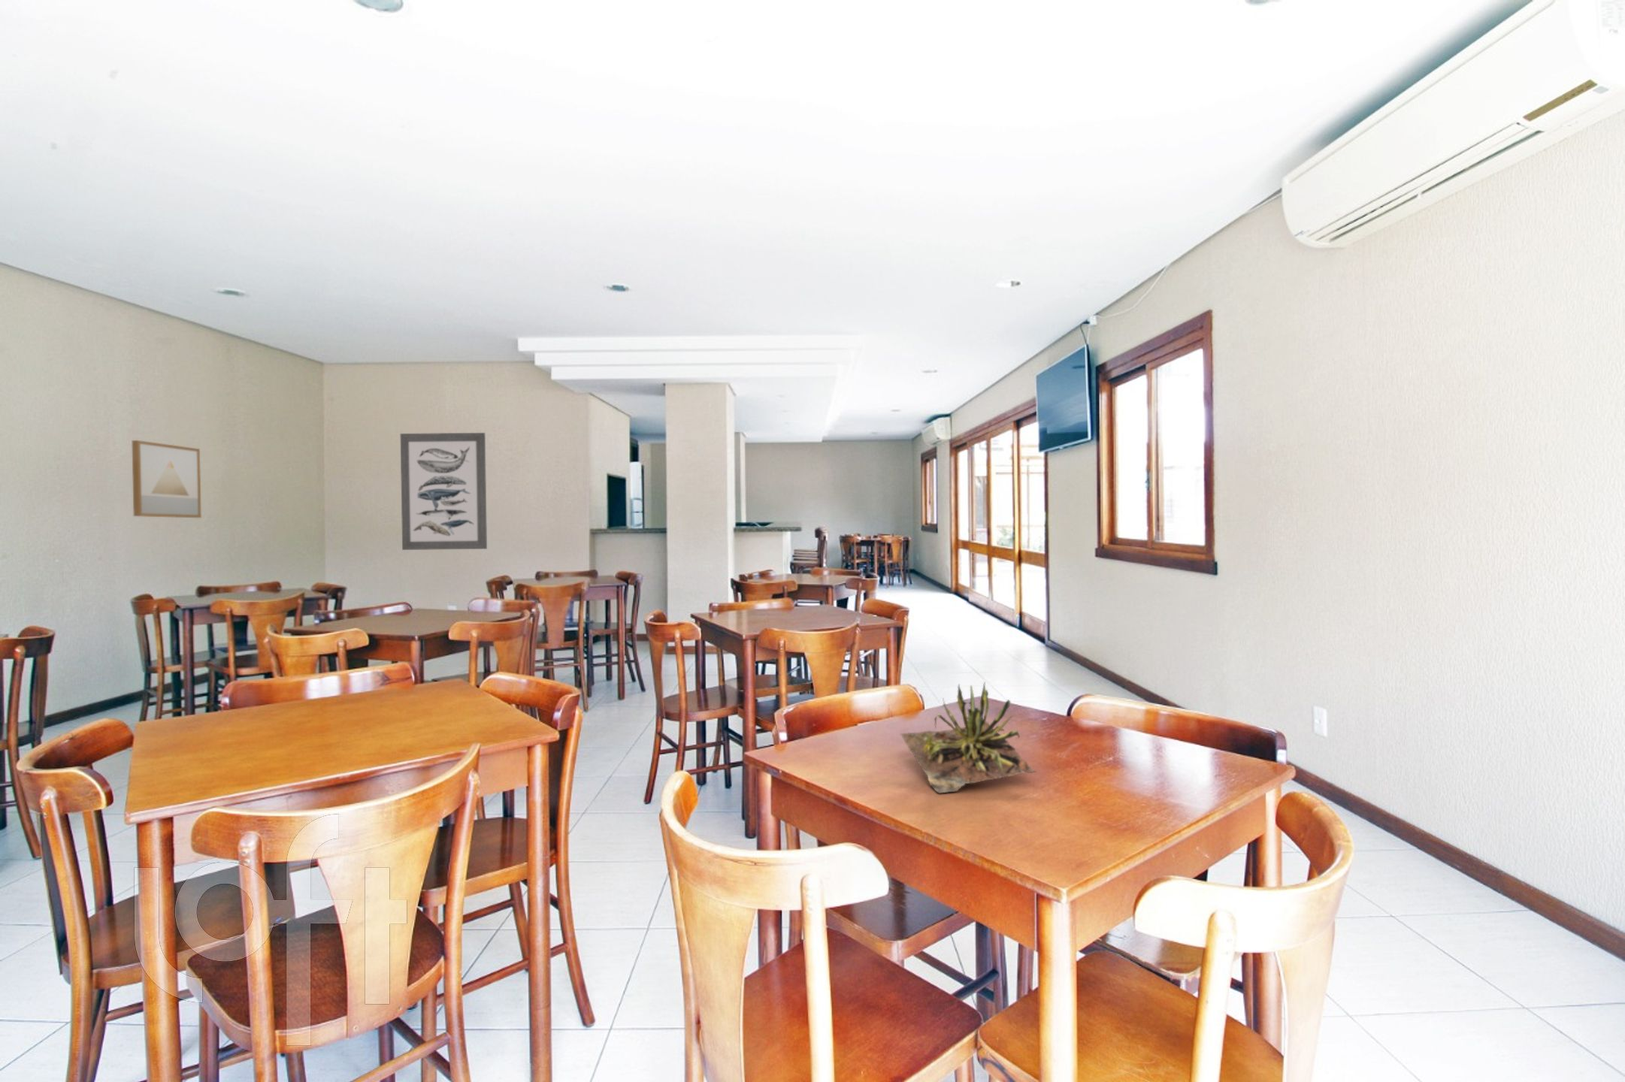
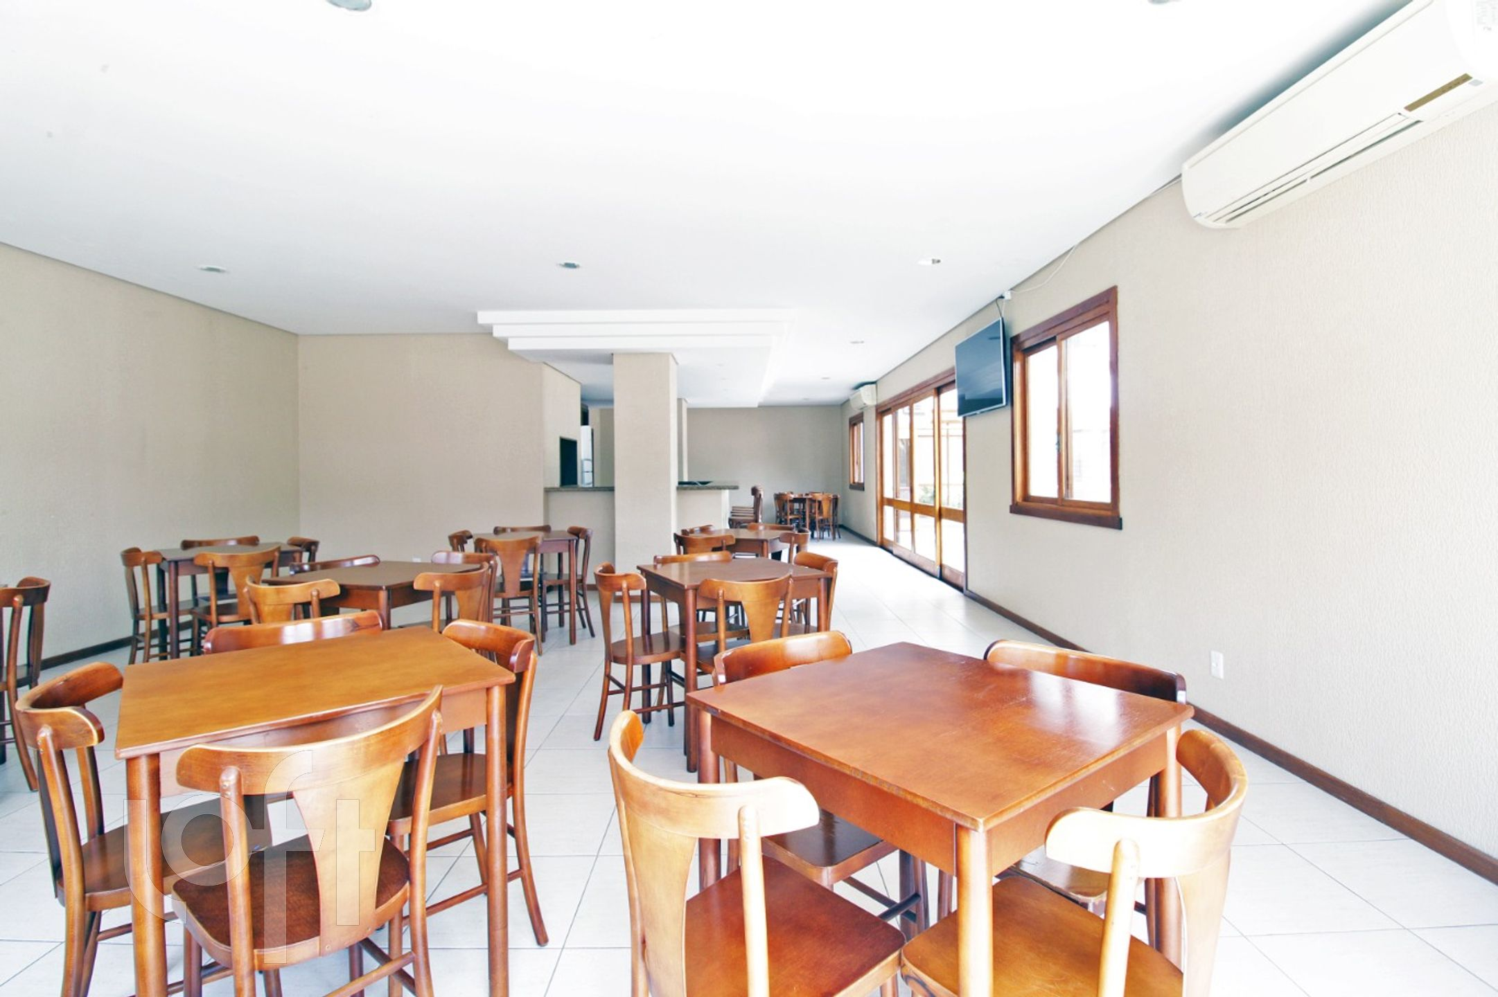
- wall art [132,440,202,518]
- succulent plant [899,681,1038,795]
- wall art [400,432,488,551]
